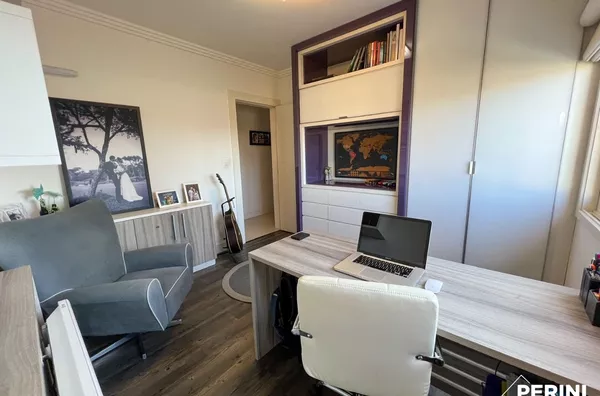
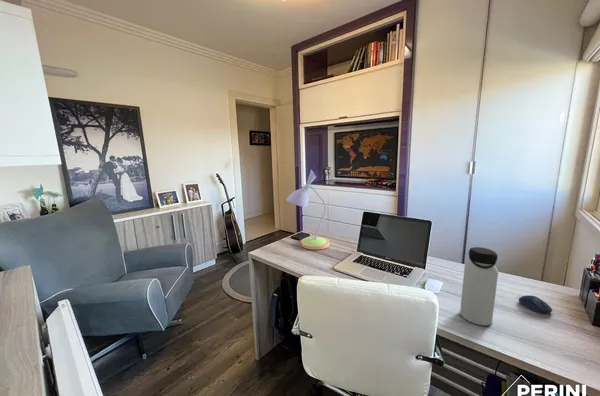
+ computer mouse [518,294,553,315]
+ water bottle [459,246,499,326]
+ desk lamp [285,169,331,251]
